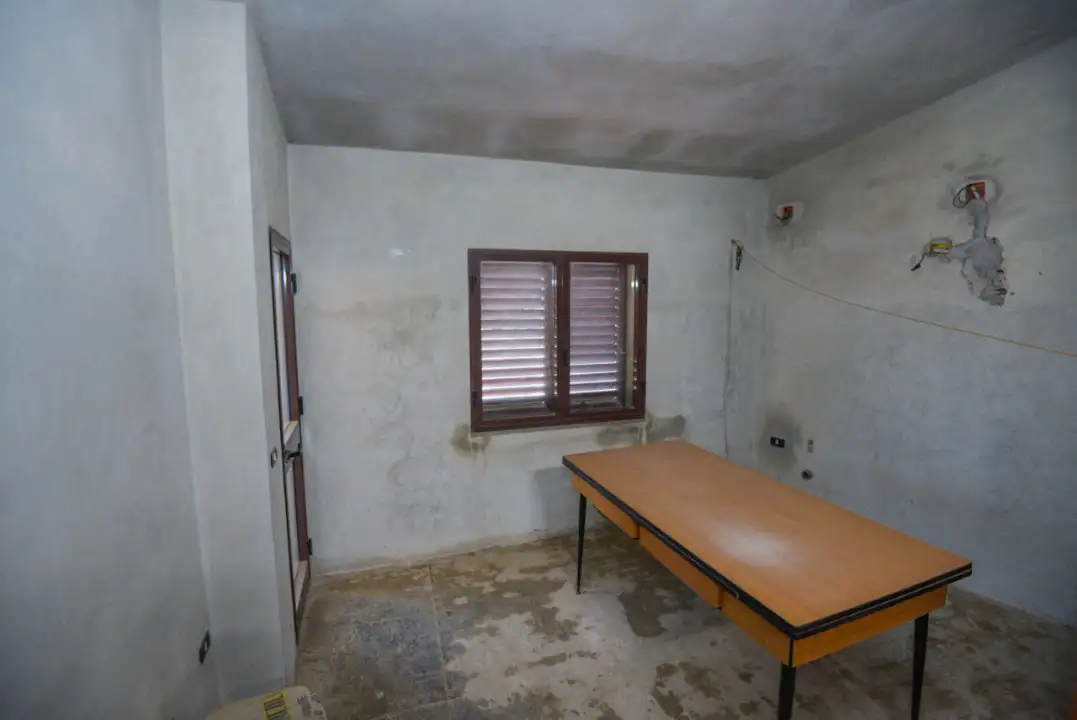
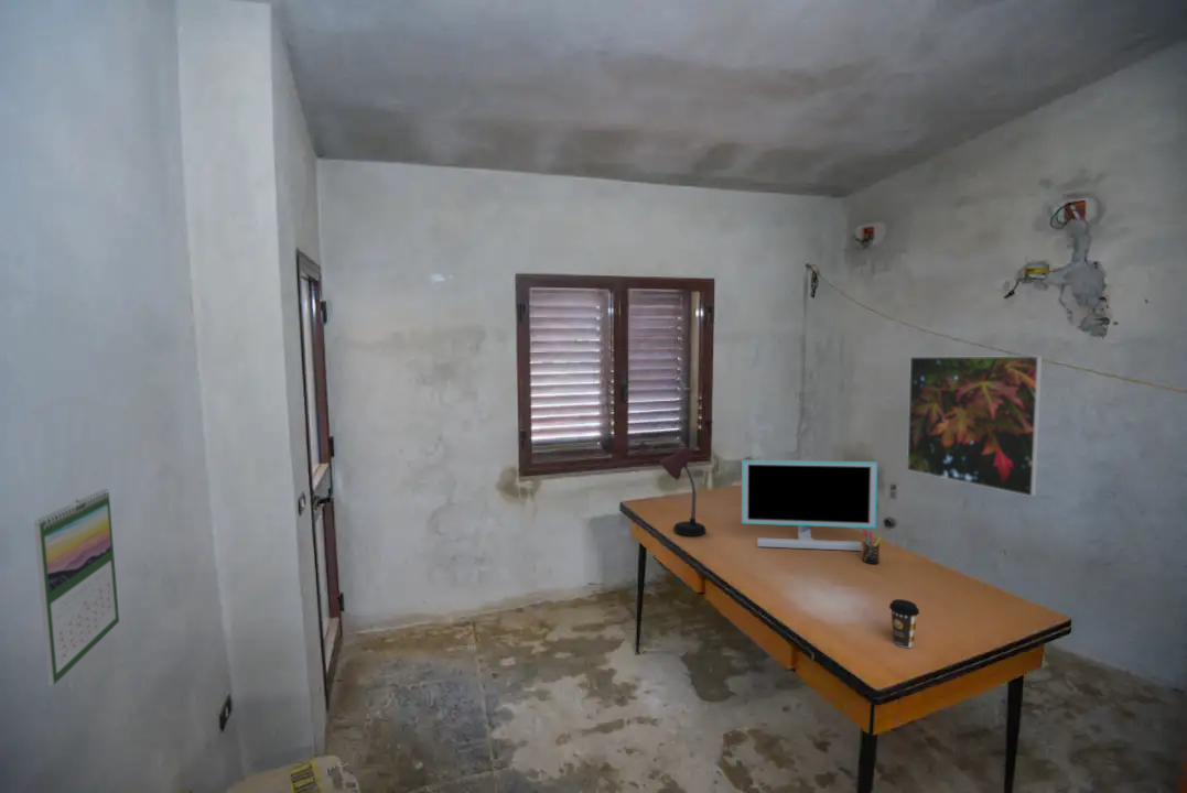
+ monitor [741,458,878,552]
+ calendar [33,488,120,687]
+ desk lamp [658,446,708,536]
+ coffee cup [888,598,920,649]
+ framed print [906,355,1043,498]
+ pen holder [862,528,883,565]
